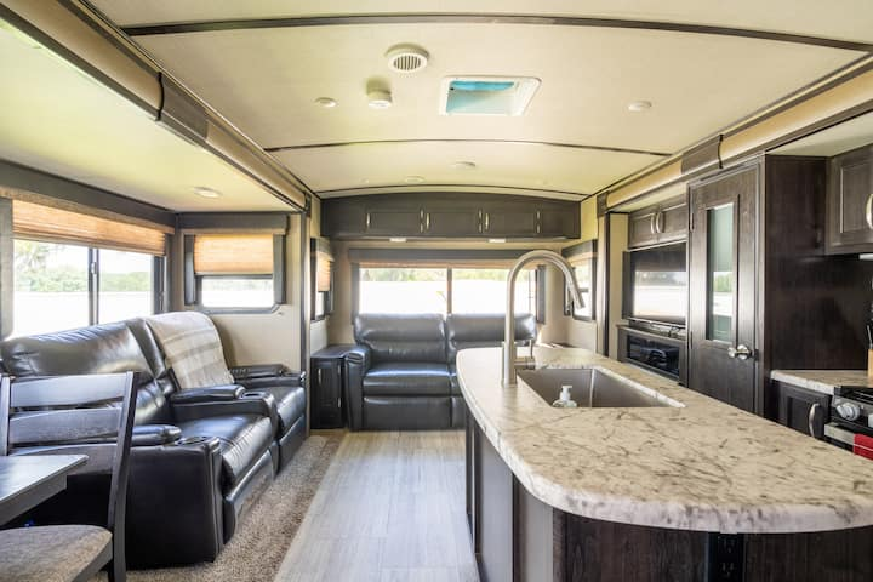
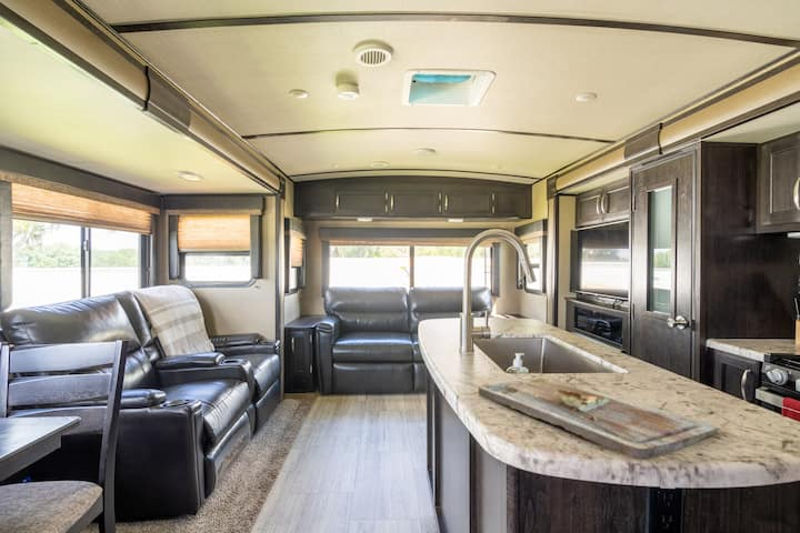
+ cutting board [478,376,719,461]
